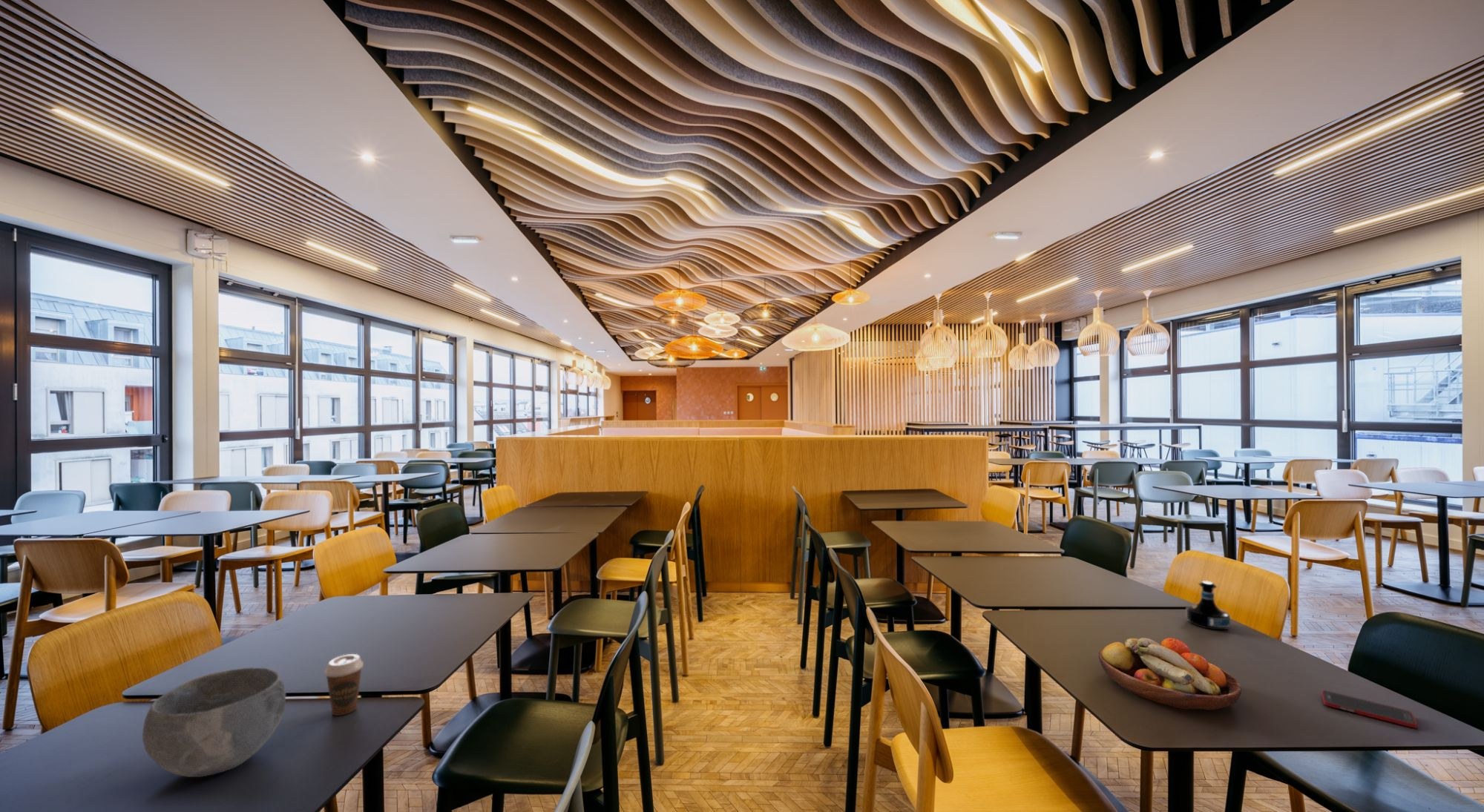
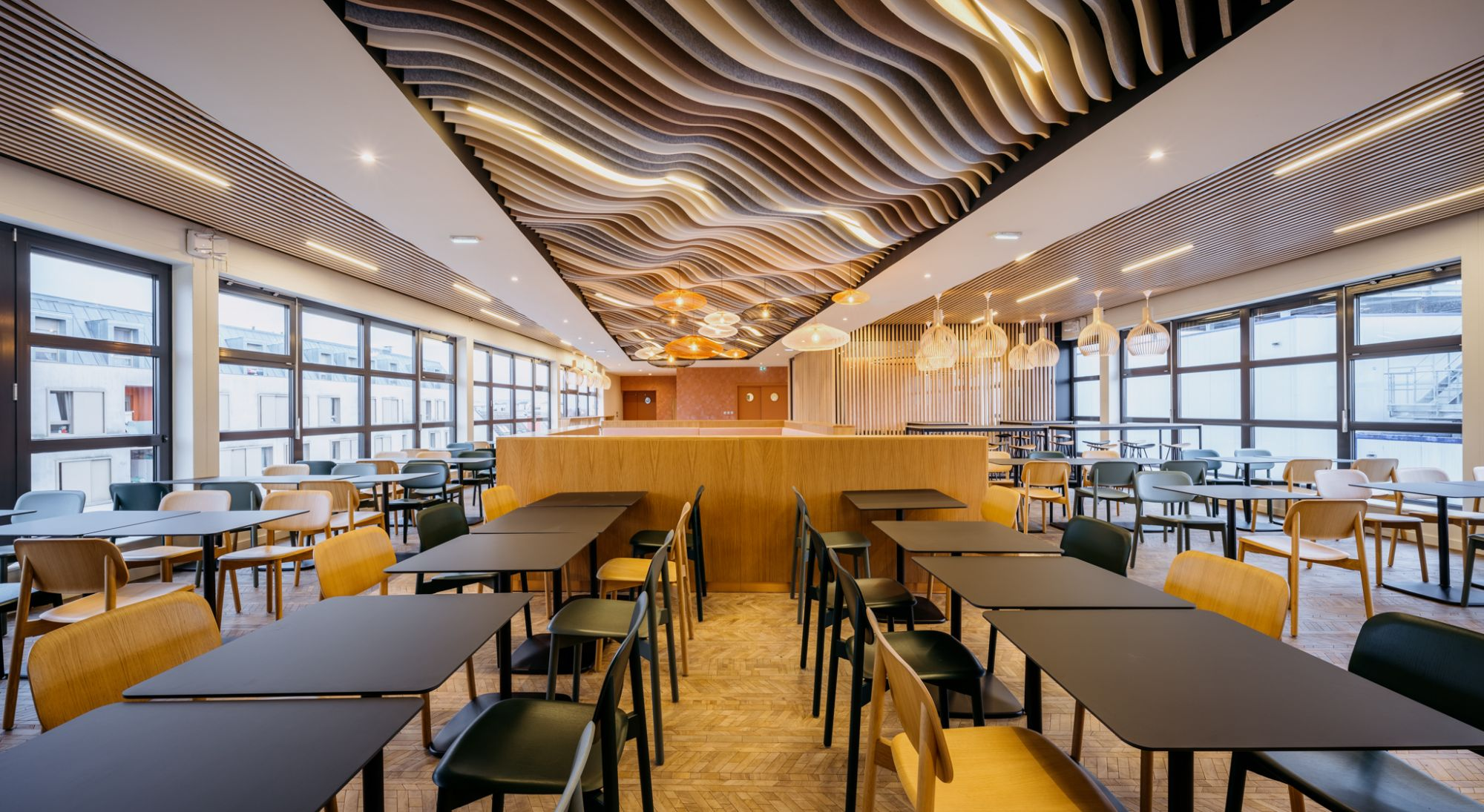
- tequila bottle [1186,580,1231,630]
- bowl [142,667,286,778]
- coffee cup [324,653,364,716]
- fruit bowl [1098,637,1242,710]
- cell phone [1321,690,1418,729]
